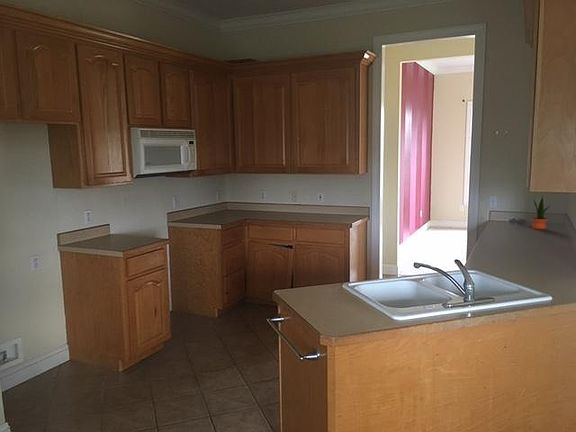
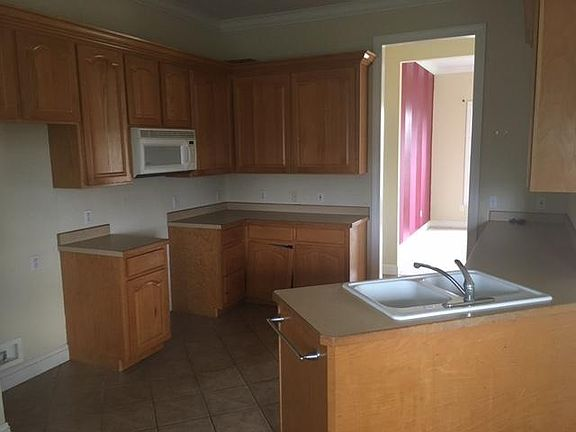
- potted plant [531,196,551,230]
